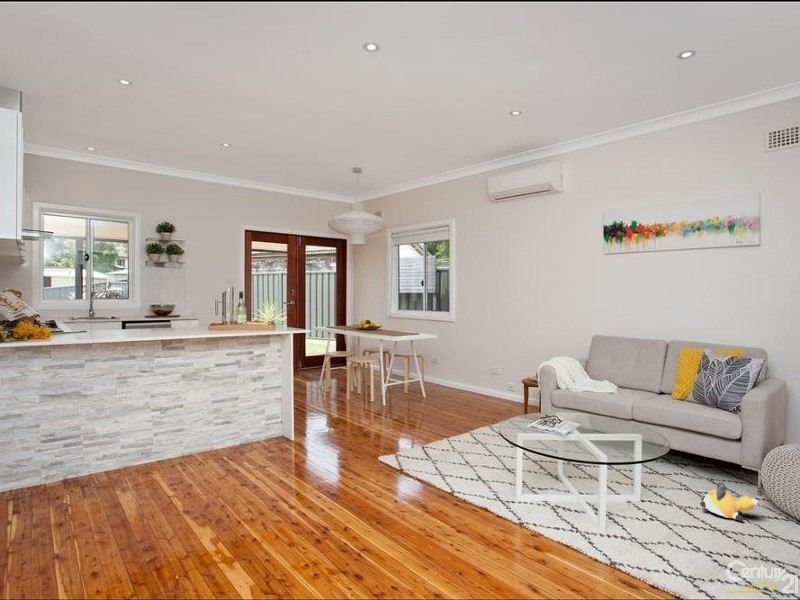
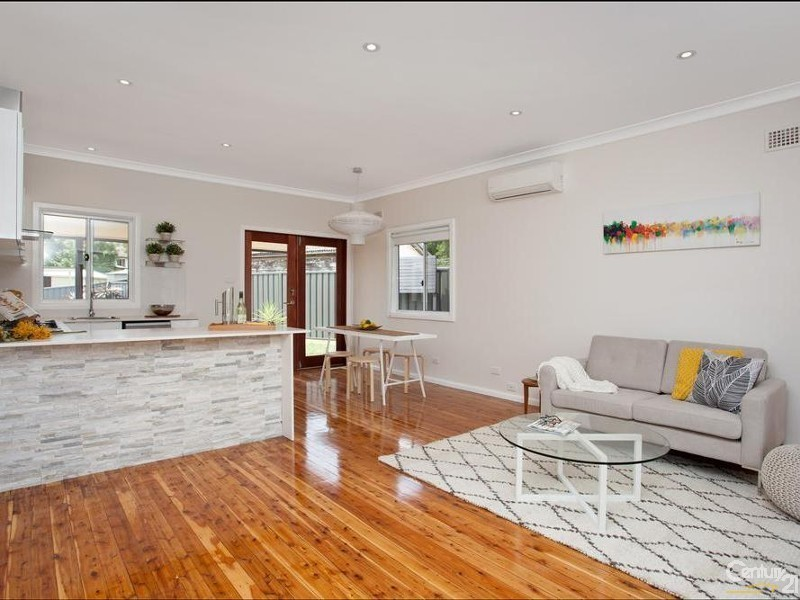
- plush toy [699,481,759,522]
